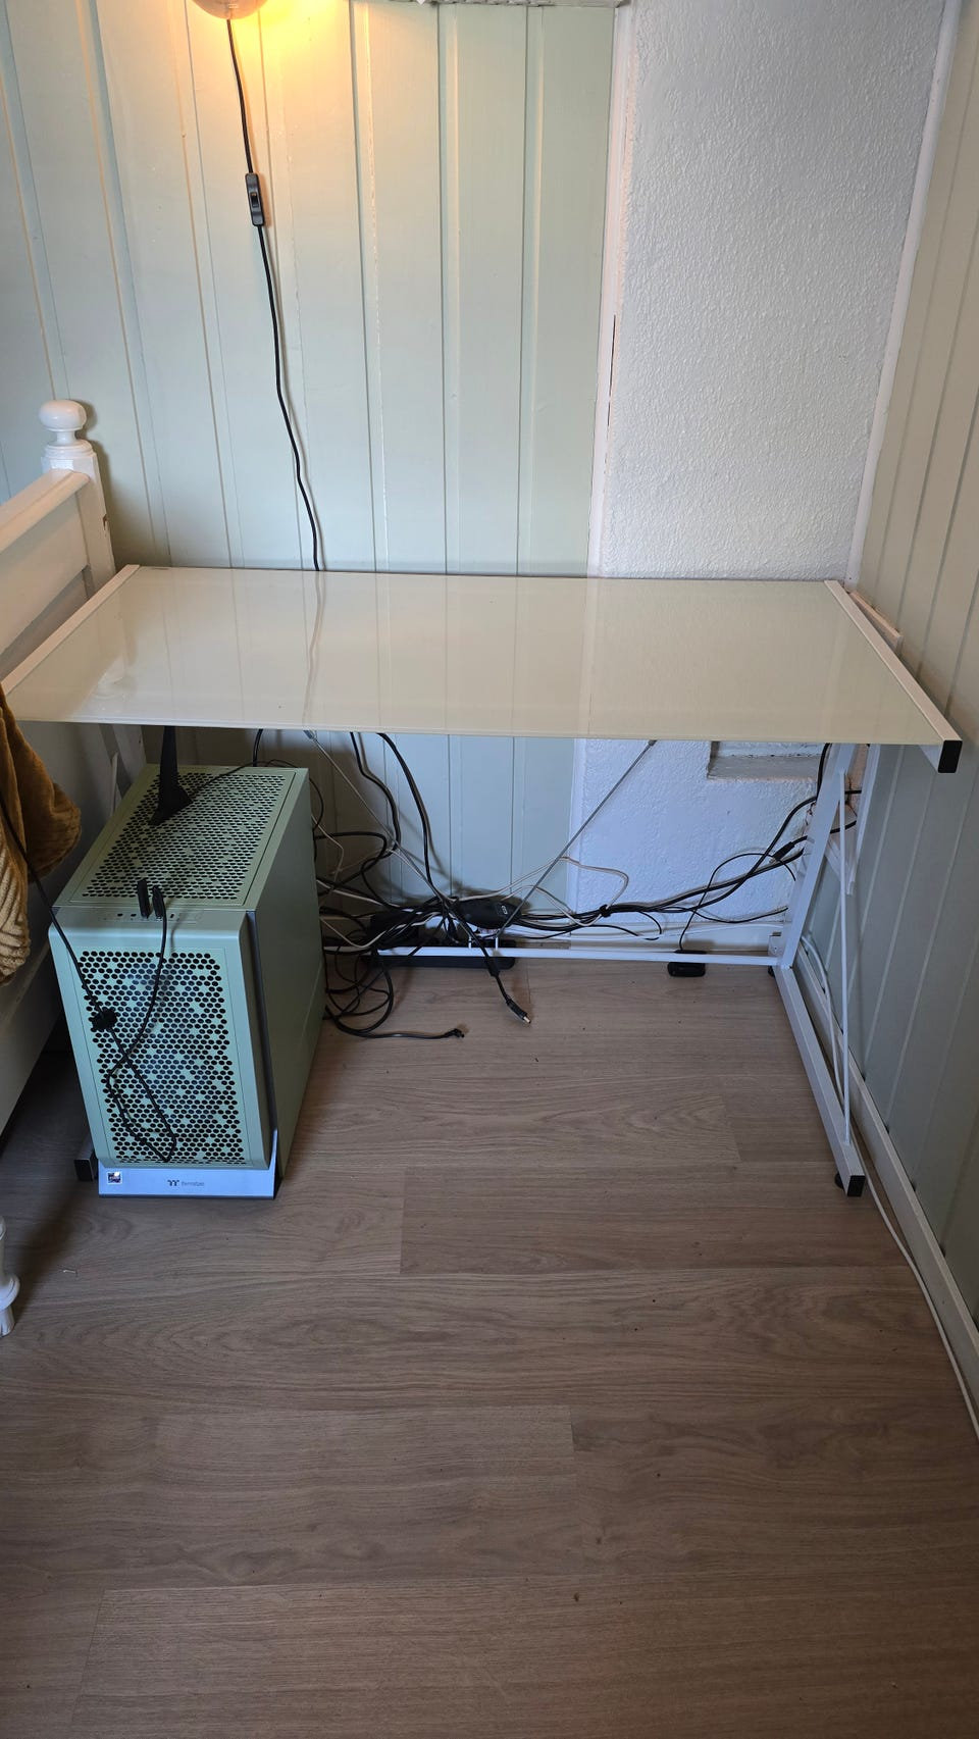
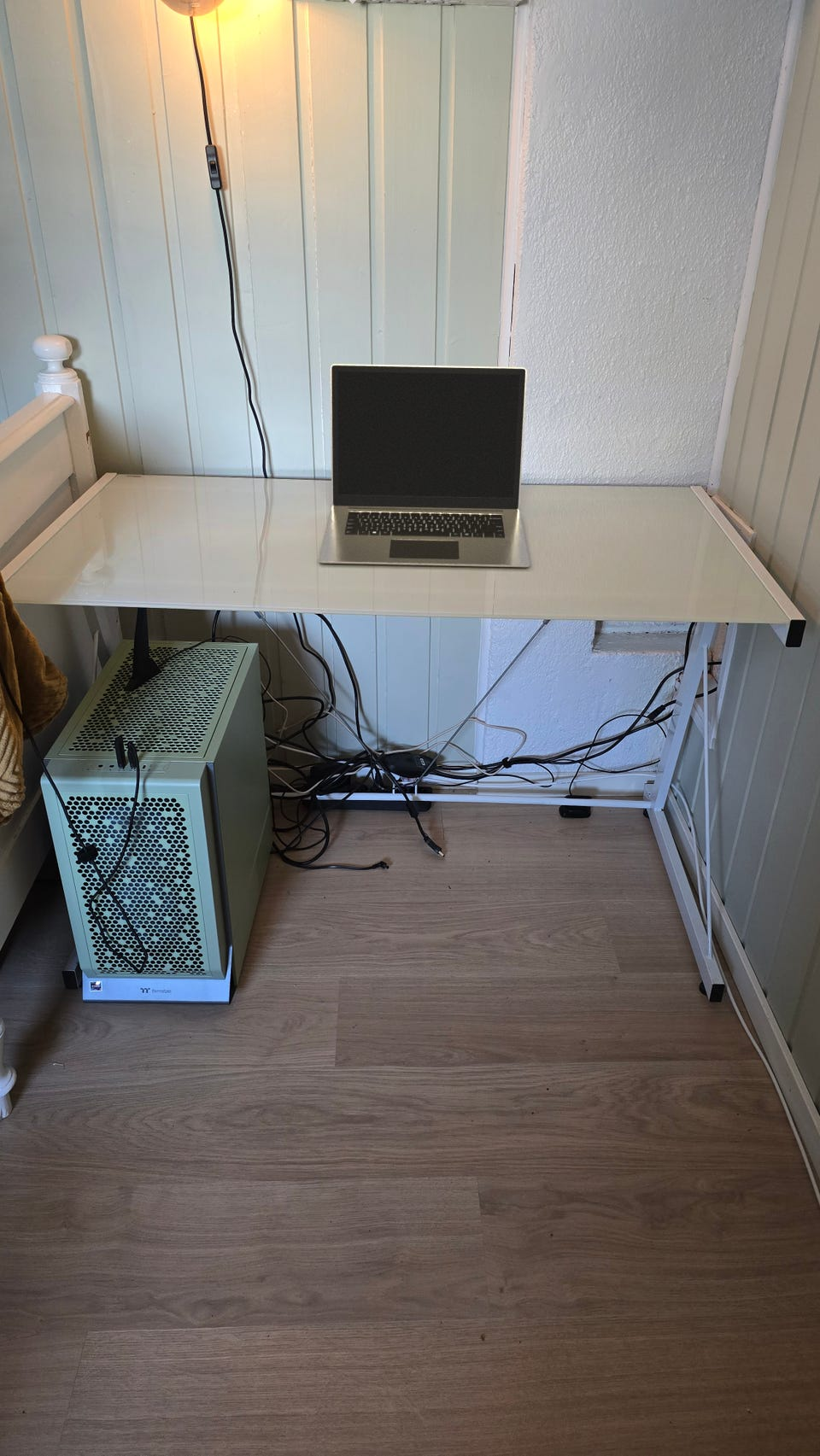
+ laptop [318,363,530,568]
